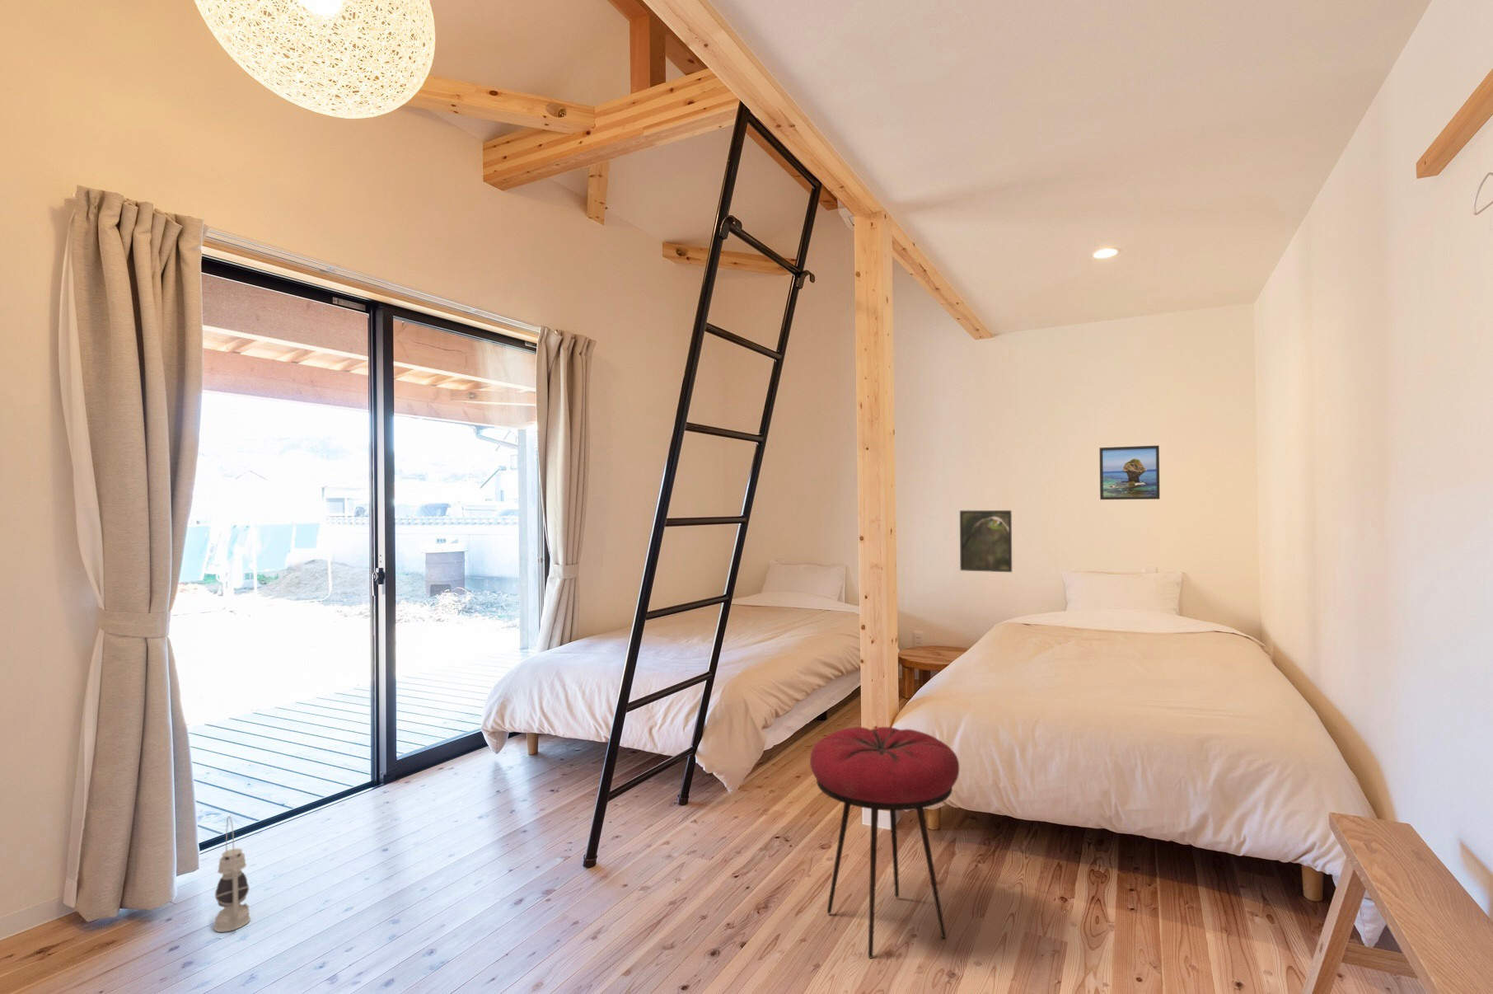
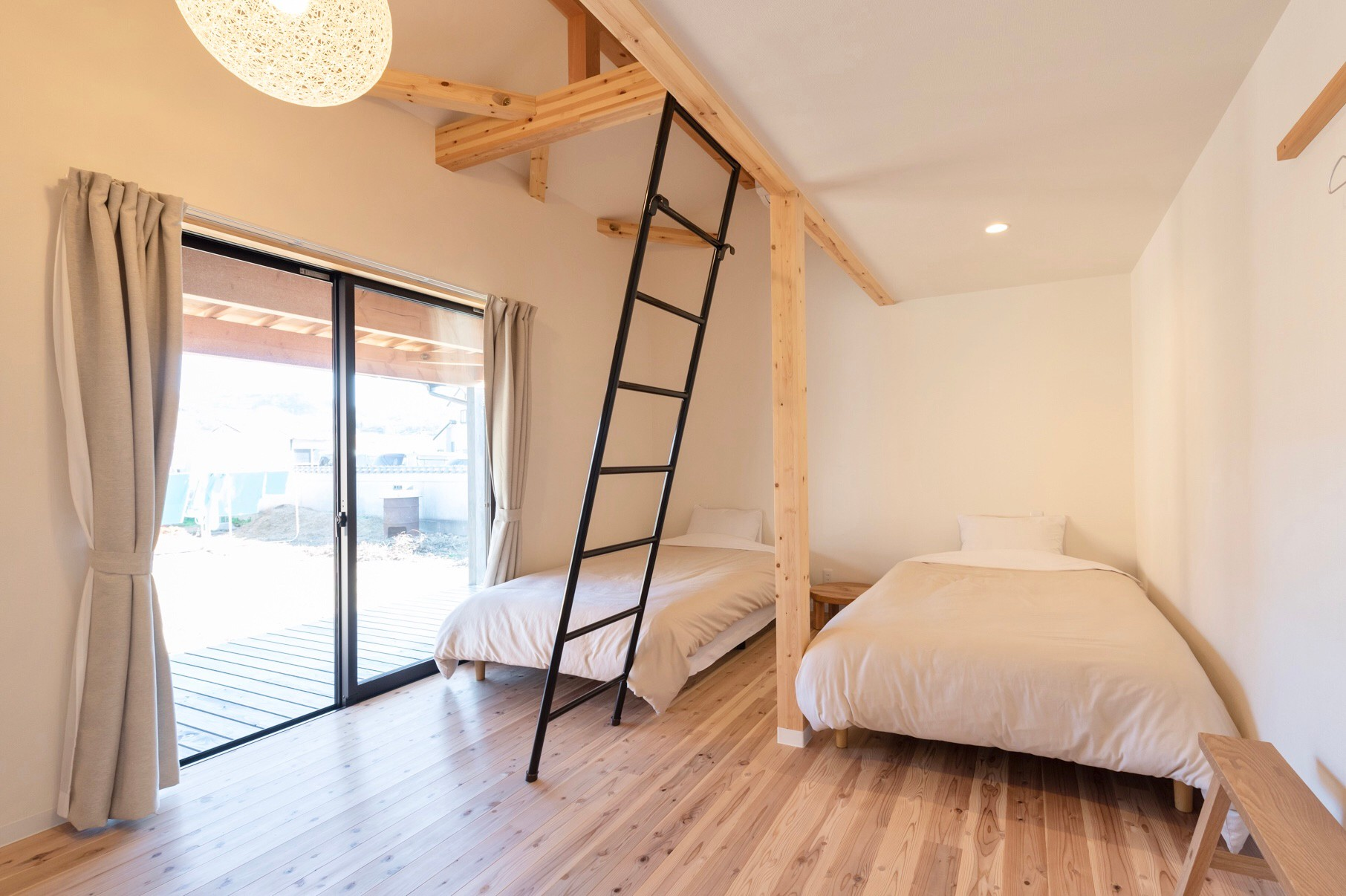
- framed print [959,509,1013,572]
- lantern [213,815,252,933]
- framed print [1099,445,1161,500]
- stool [809,727,959,958]
